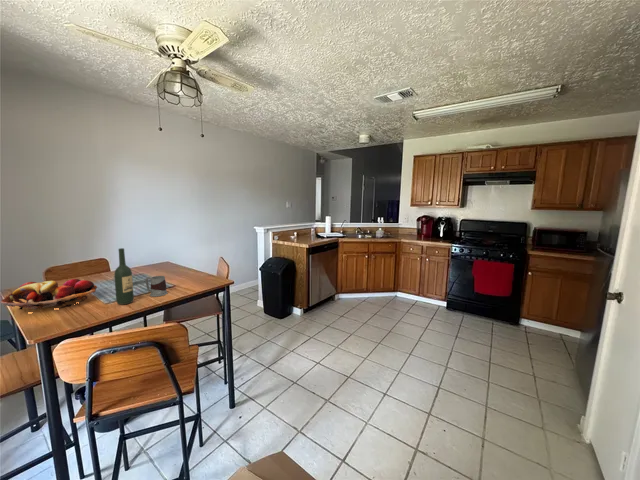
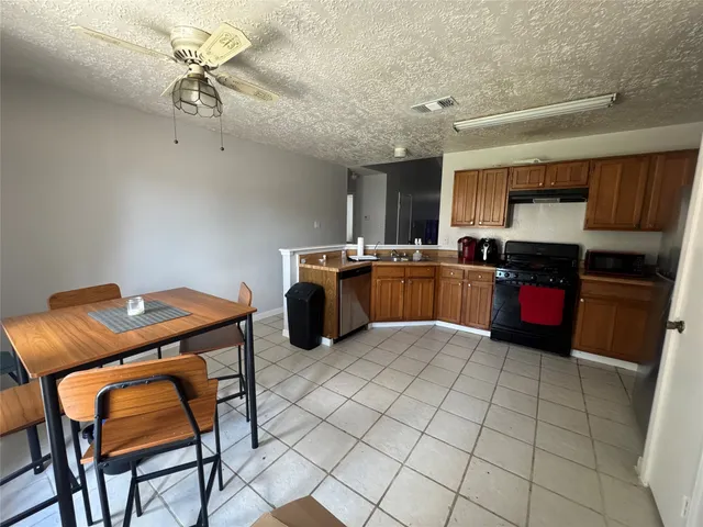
- mug [145,275,168,297]
- wine bottle [113,247,135,306]
- fruit basket [0,278,98,312]
